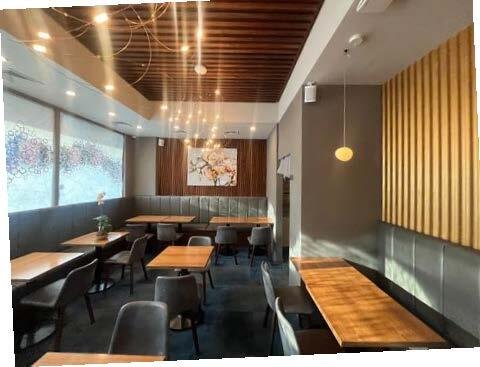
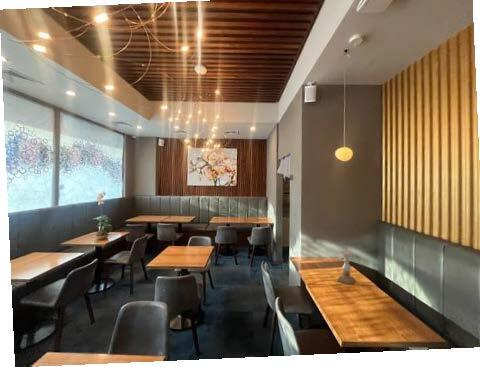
+ candle holder [336,250,357,285]
